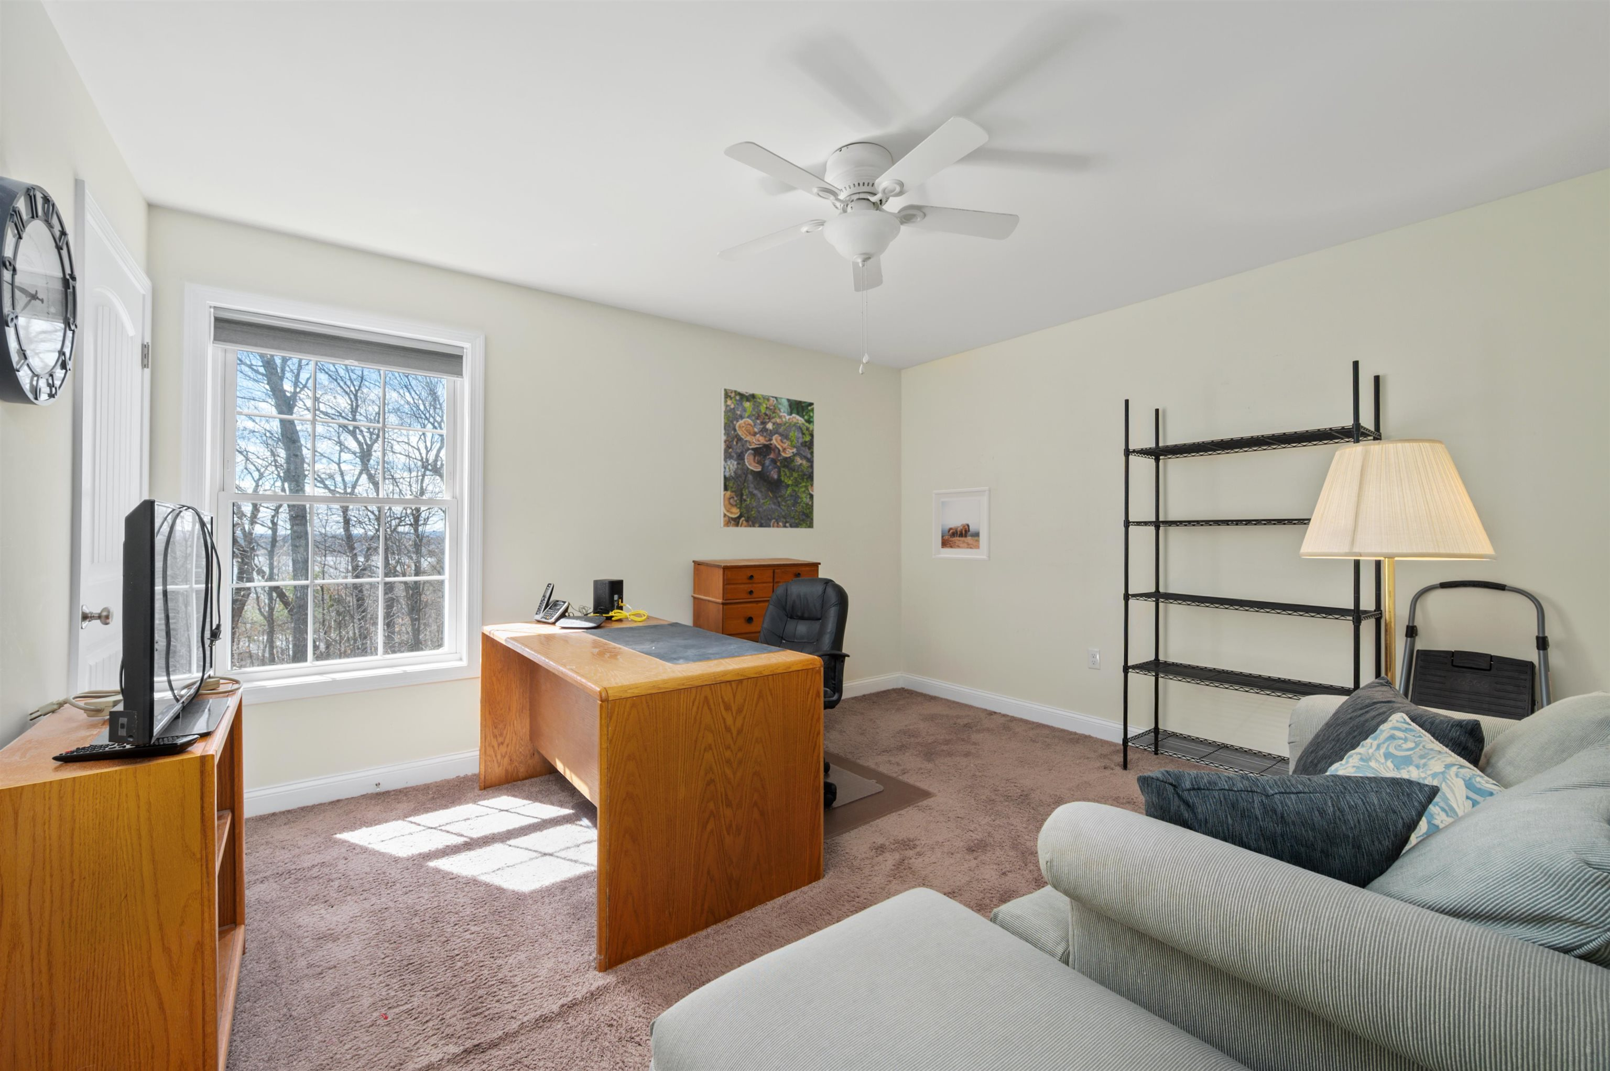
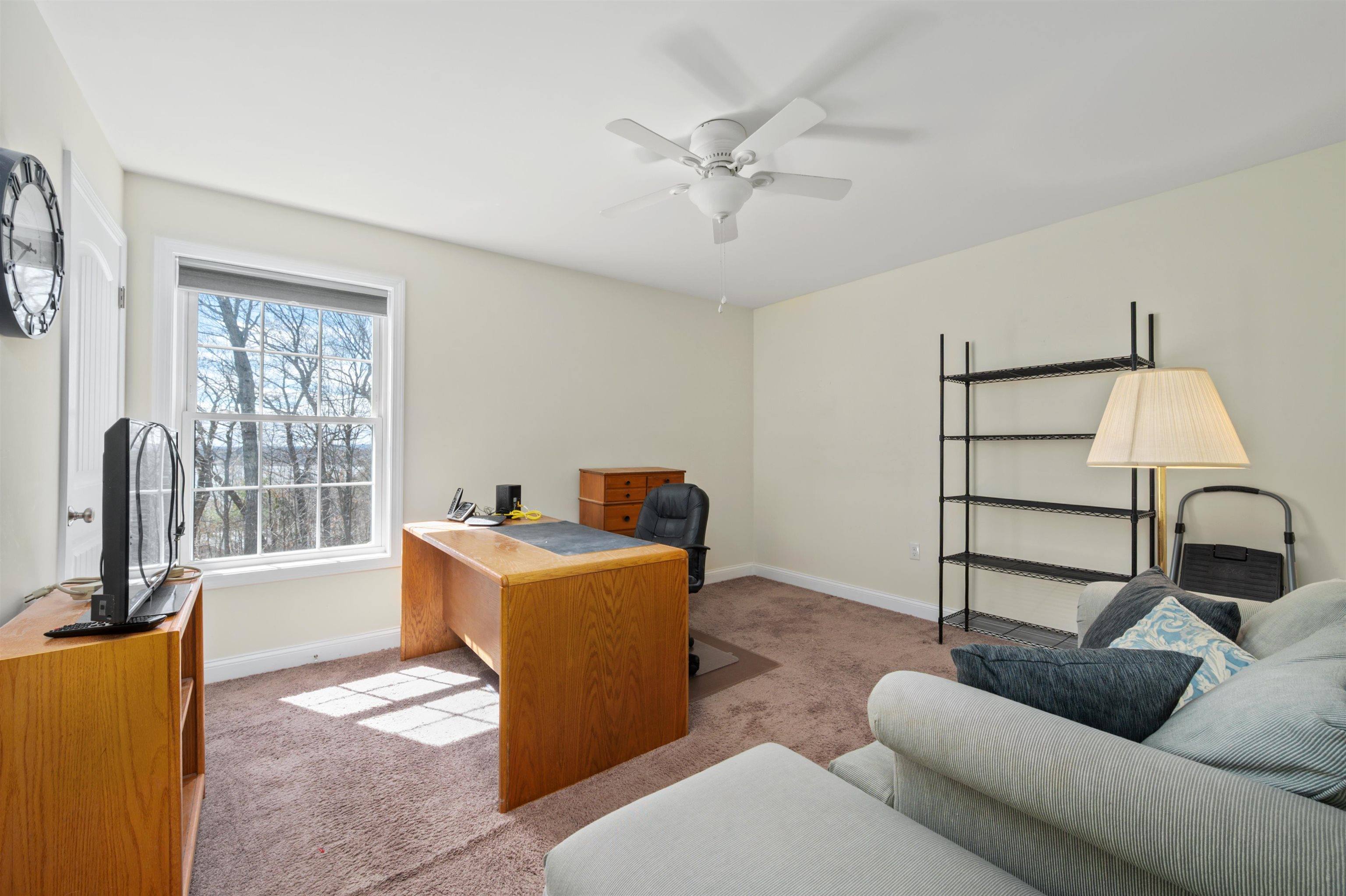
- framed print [932,486,992,561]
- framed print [720,387,815,530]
